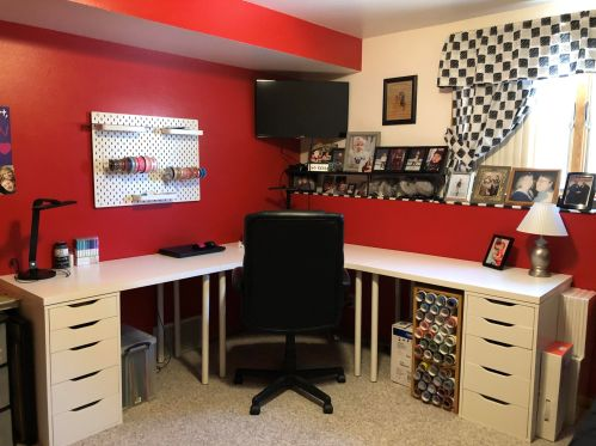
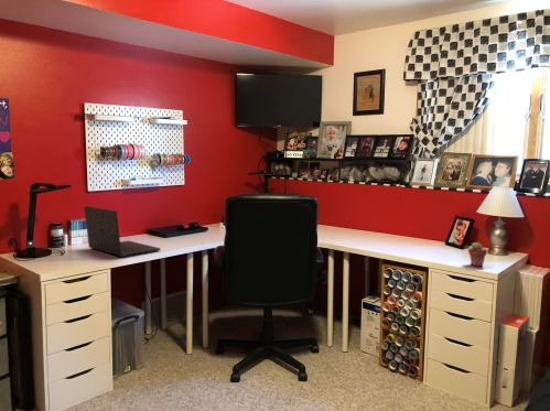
+ potted succulent [467,241,488,268]
+ laptop [83,205,161,258]
